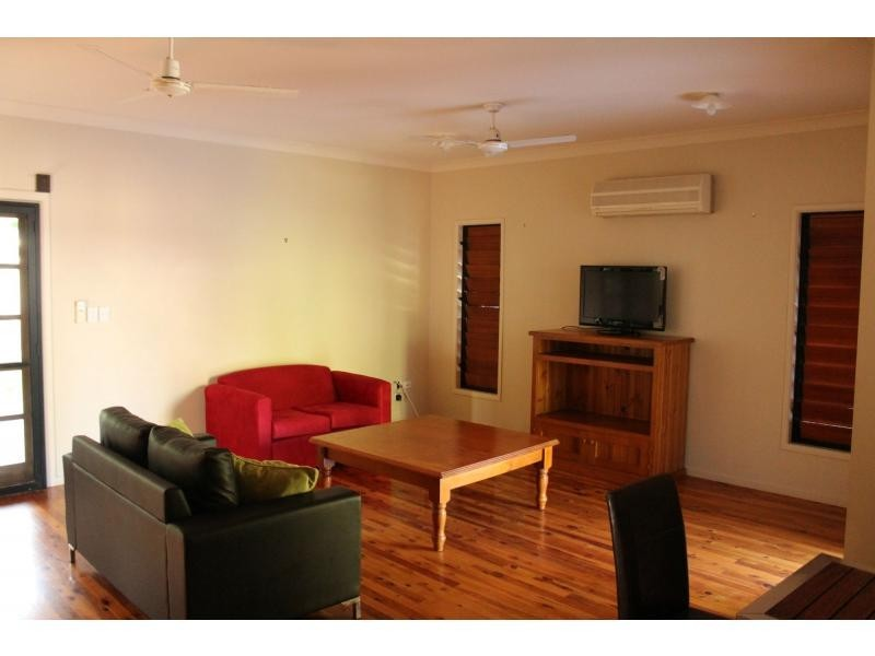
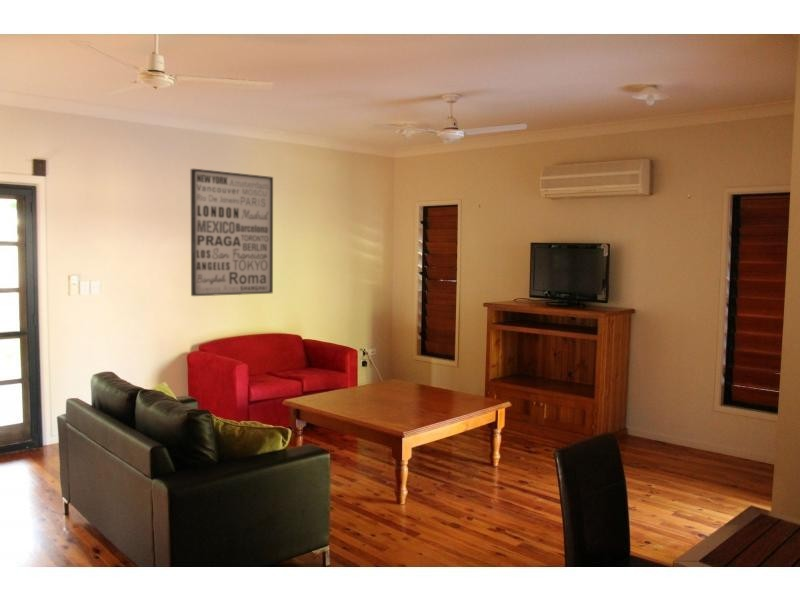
+ wall art [190,168,274,297]
